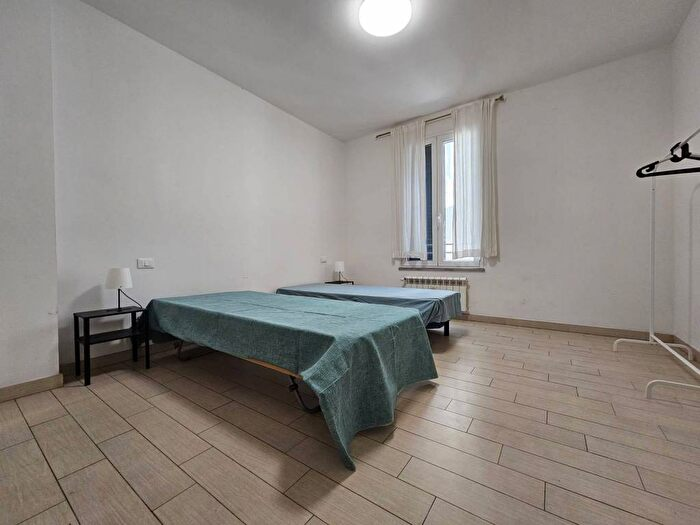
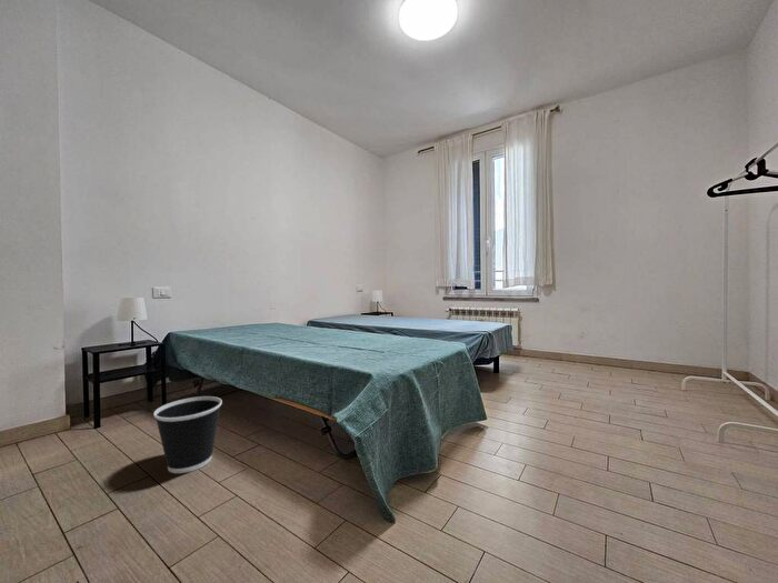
+ wastebasket [152,395,223,474]
